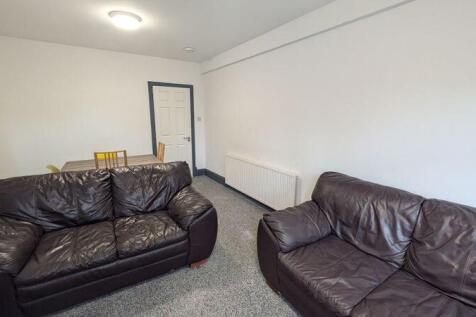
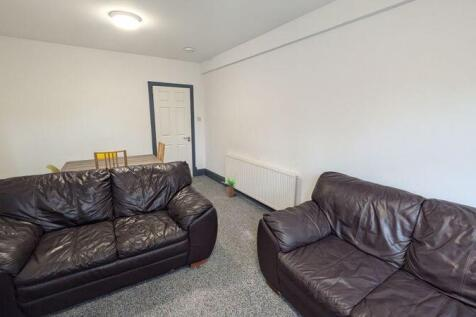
+ potted plant [222,175,240,198]
